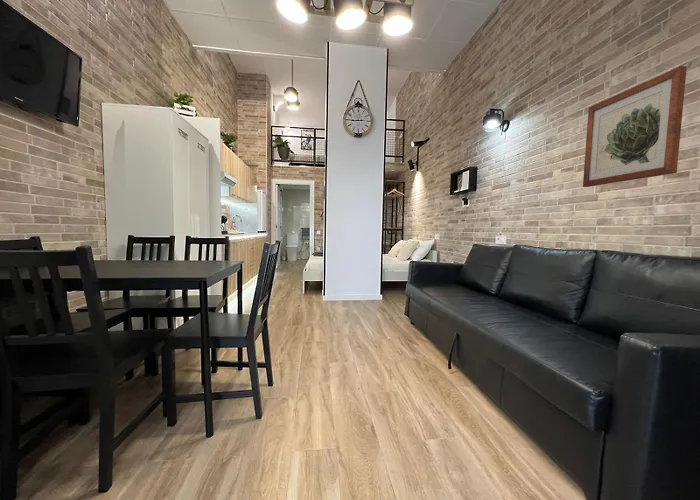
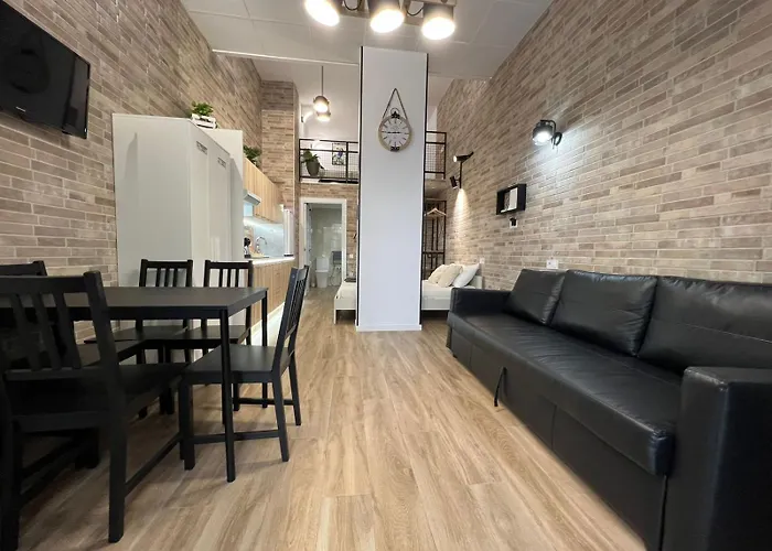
- wall art [582,65,688,188]
